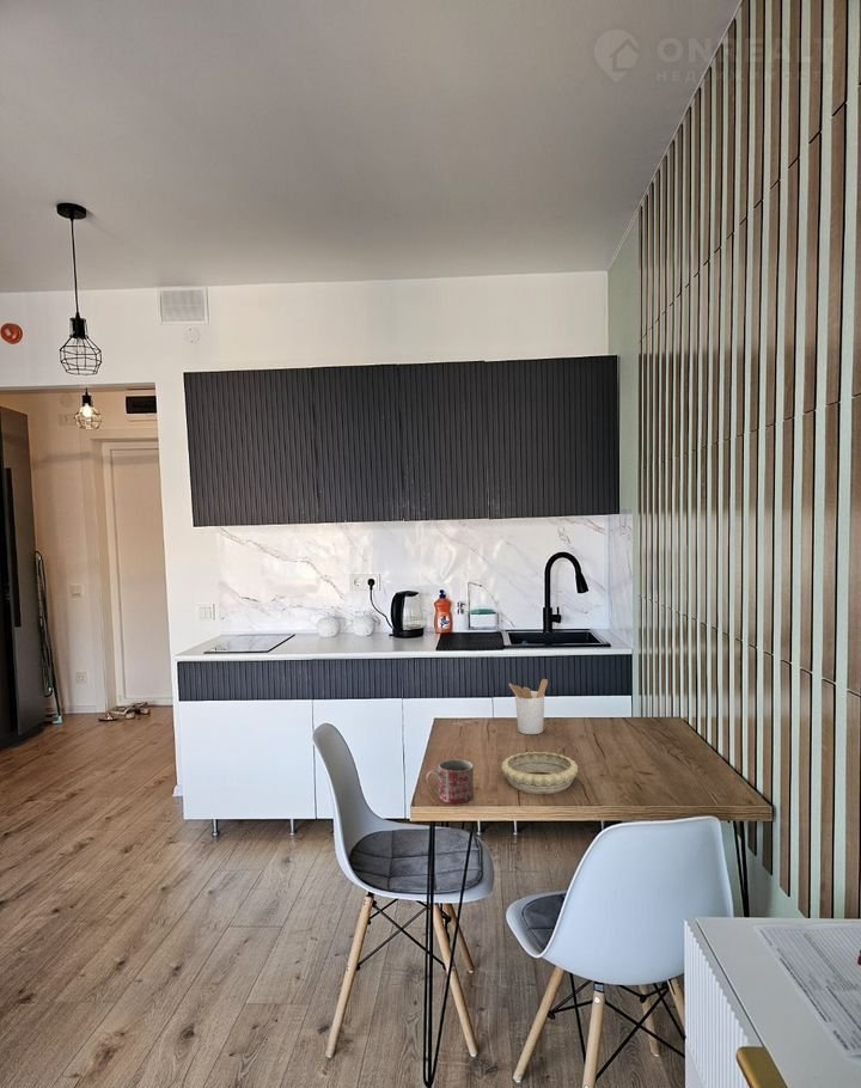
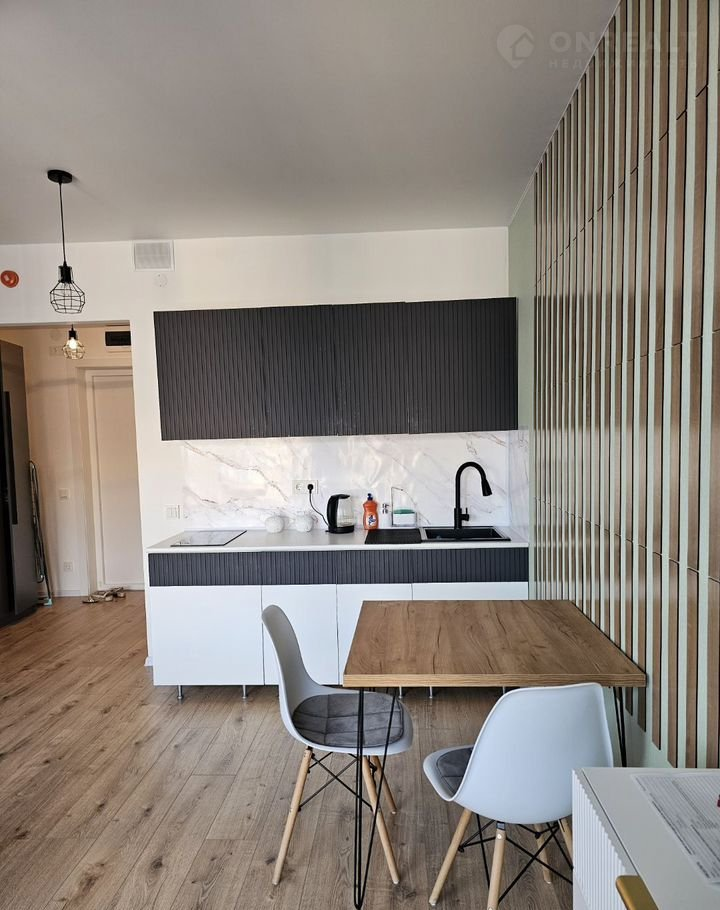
- utensil holder [508,678,549,735]
- decorative bowl [500,751,579,795]
- mug [425,759,475,805]
